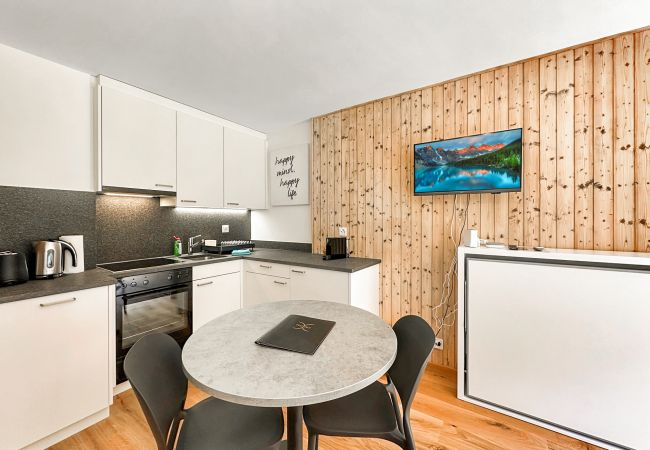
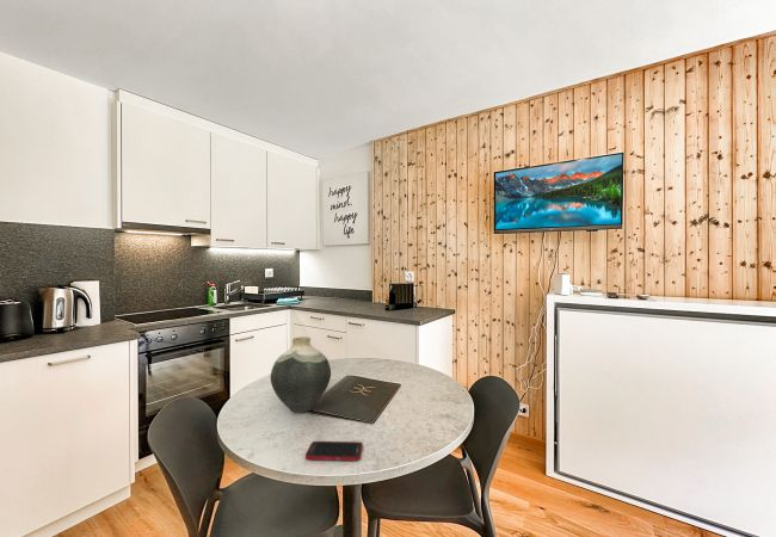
+ cell phone [304,440,364,462]
+ vase [270,335,332,414]
